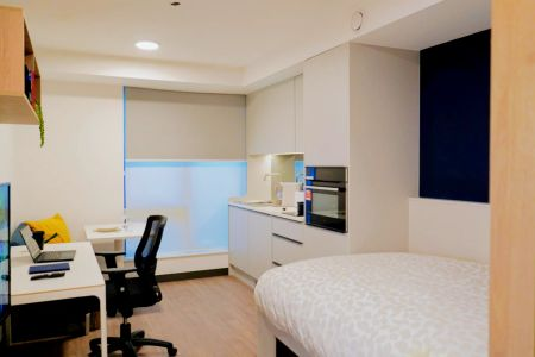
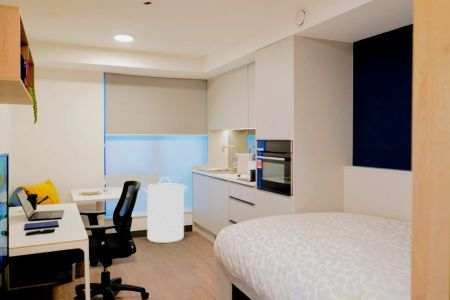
+ laundry hamper [142,176,188,244]
